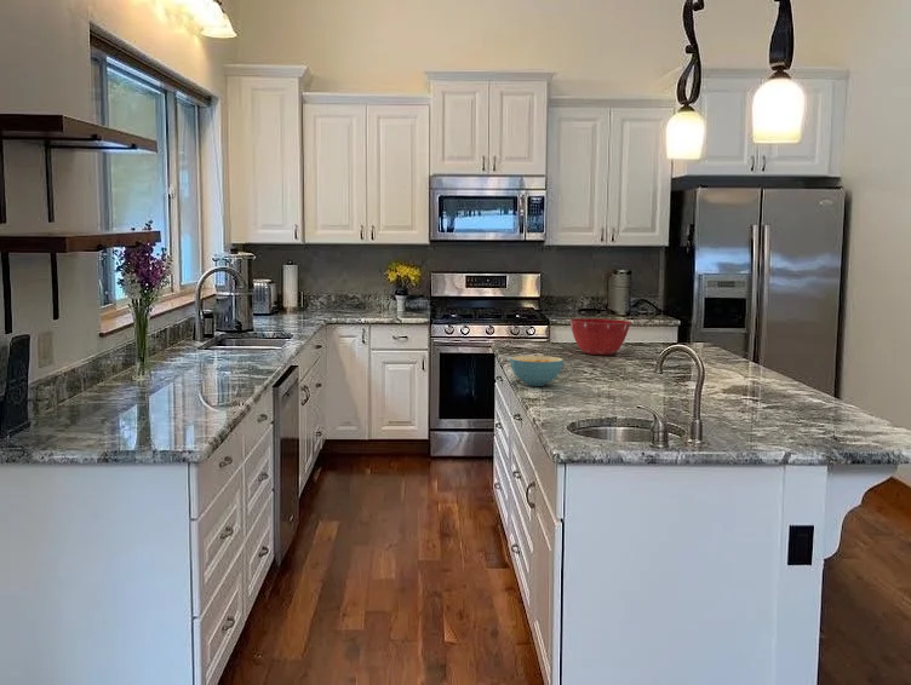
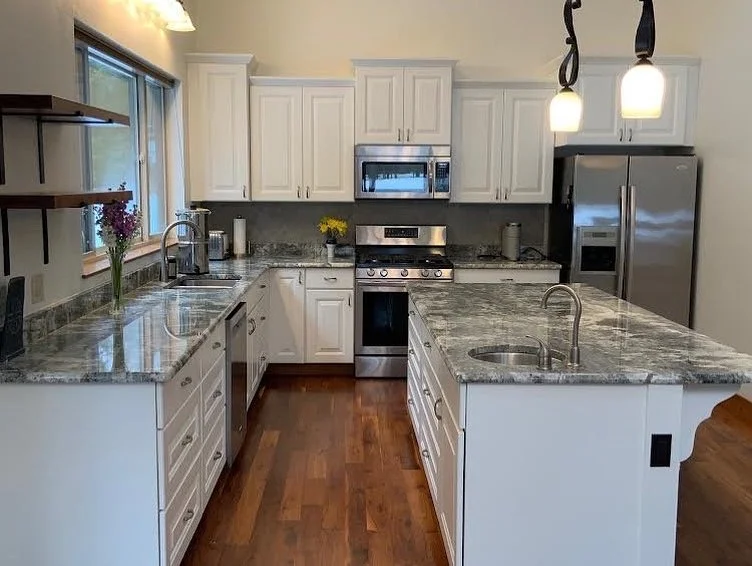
- mixing bowl [568,317,632,356]
- cereal bowl [509,355,565,387]
